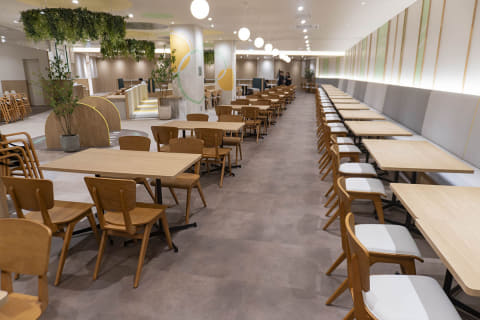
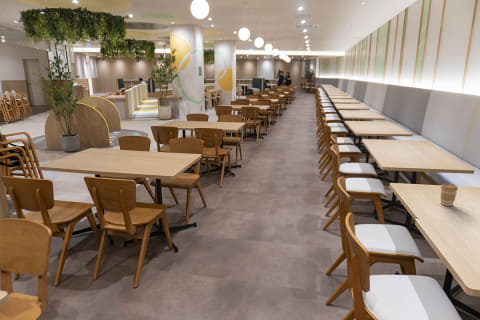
+ coffee cup [439,182,459,207]
